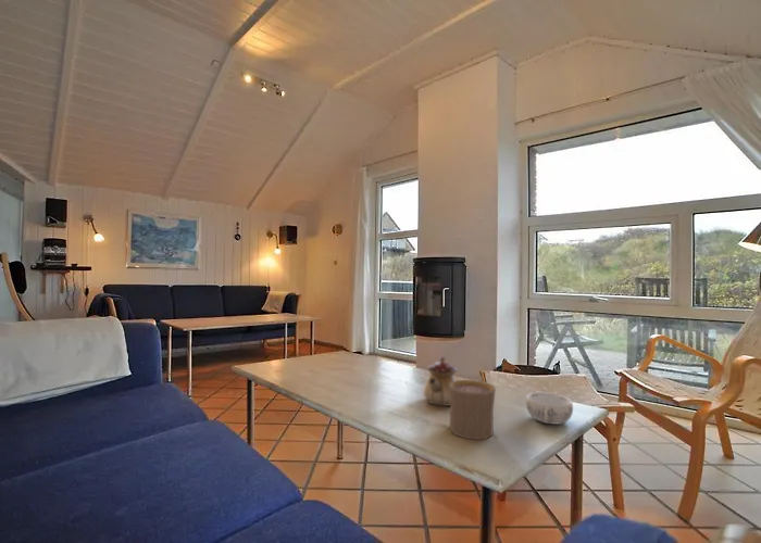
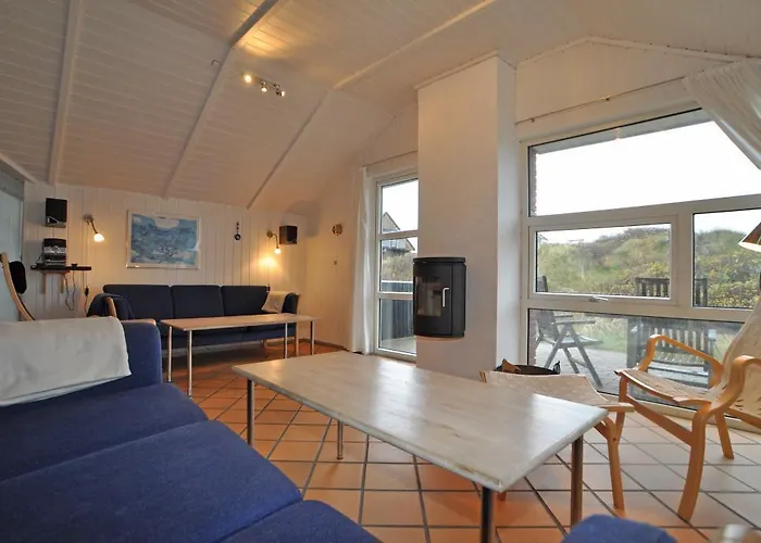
- decorative bowl [525,391,574,426]
- teapot [423,355,459,407]
- cup [449,379,497,441]
